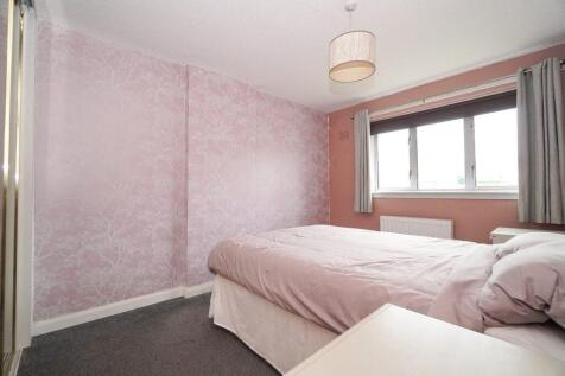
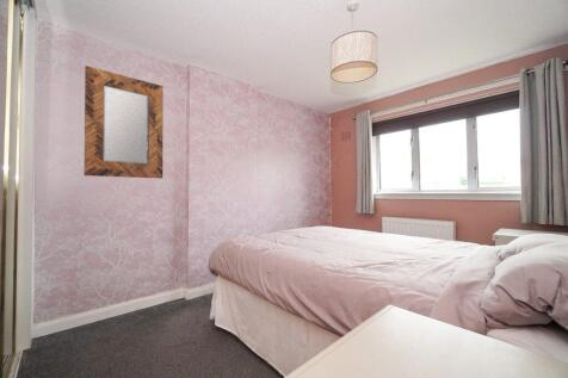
+ home mirror [84,64,165,179]
